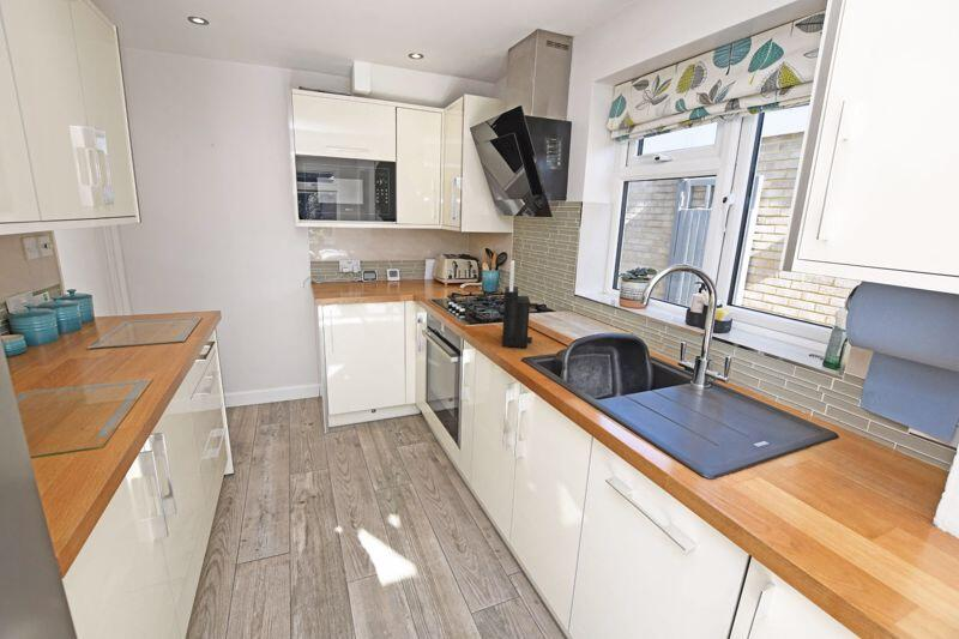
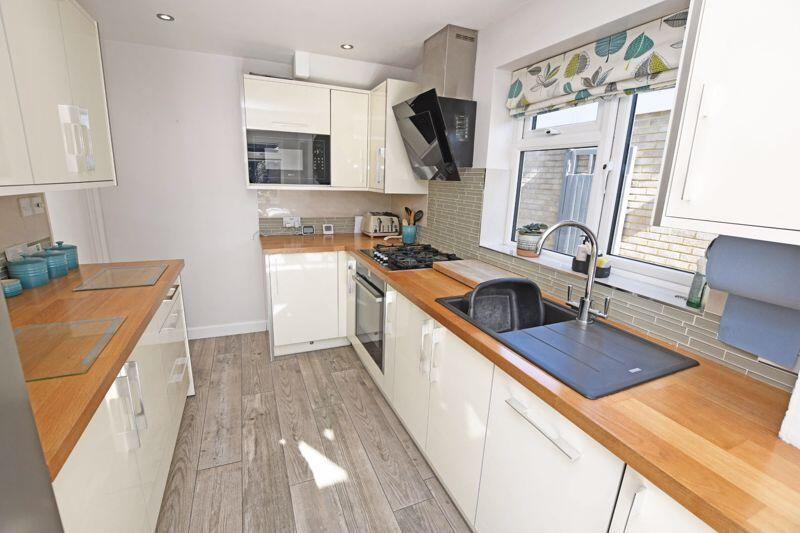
- knife block [501,259,533,349]
